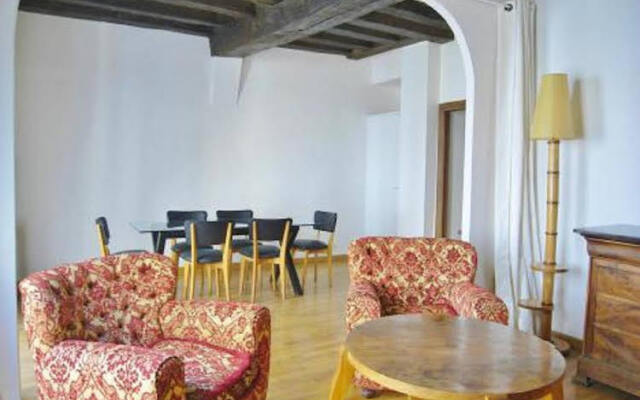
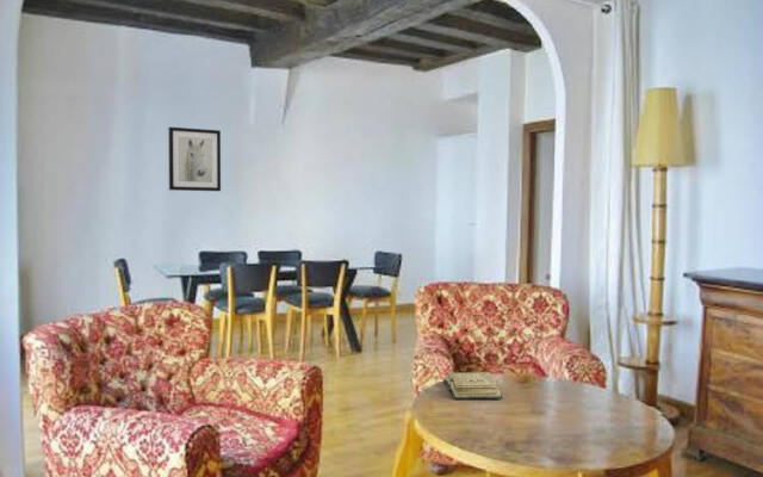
+ diary [442,371,504,401]
+ wall art [167,125,222,192]
